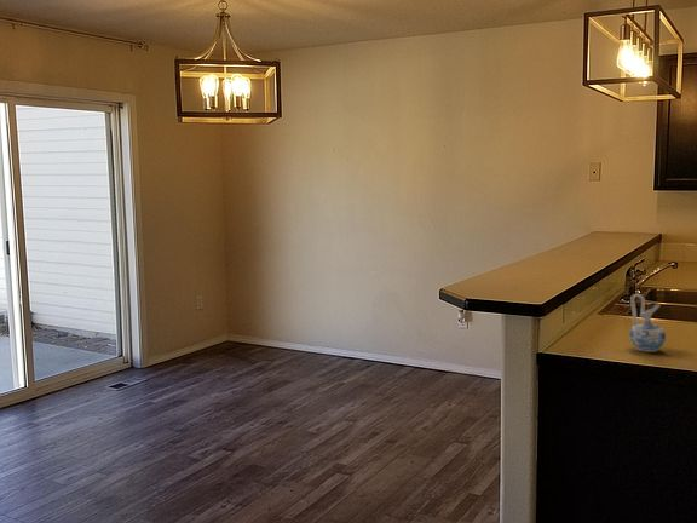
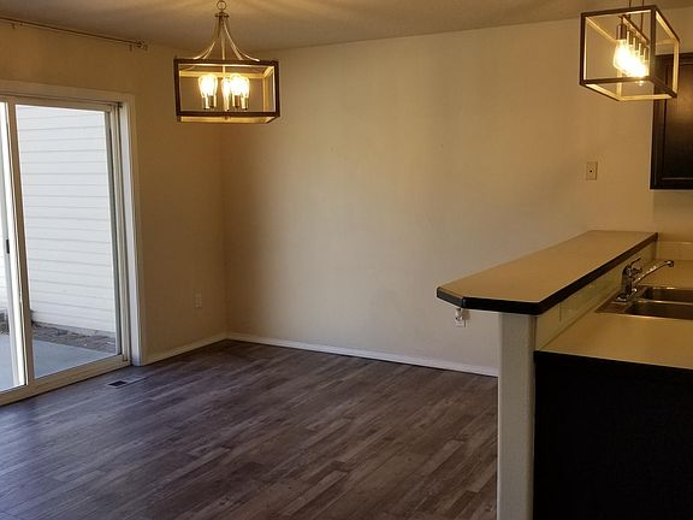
- ceramic pitcher [628,293,667,354]
